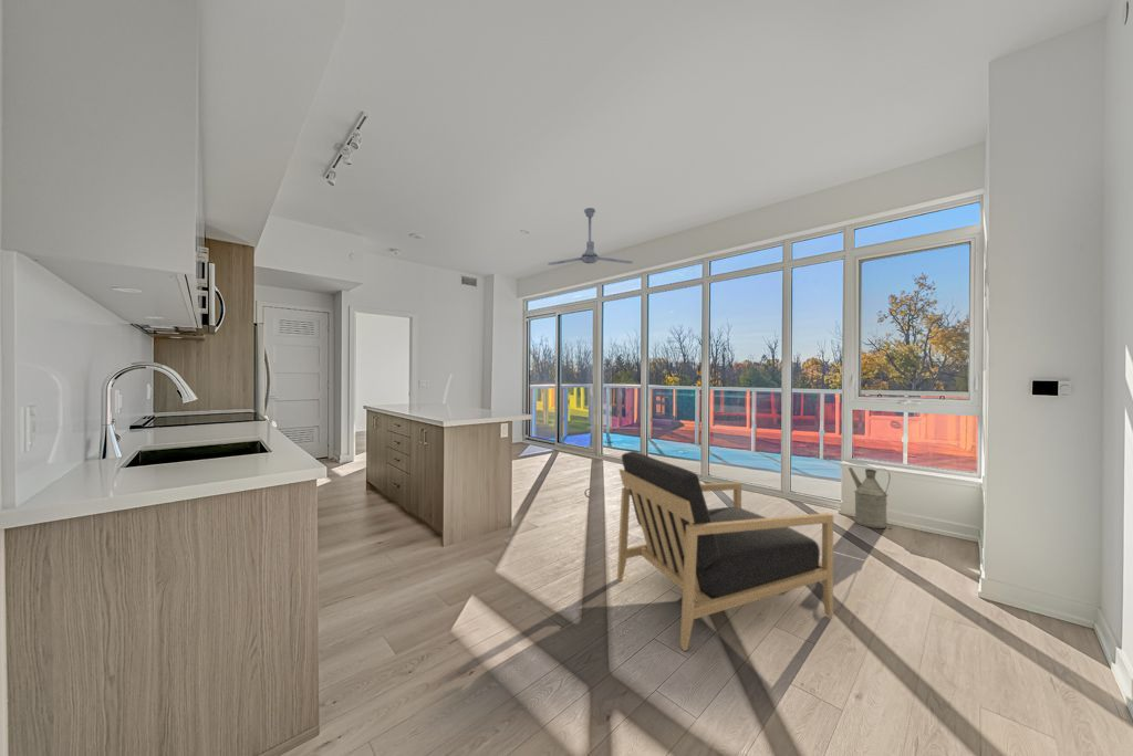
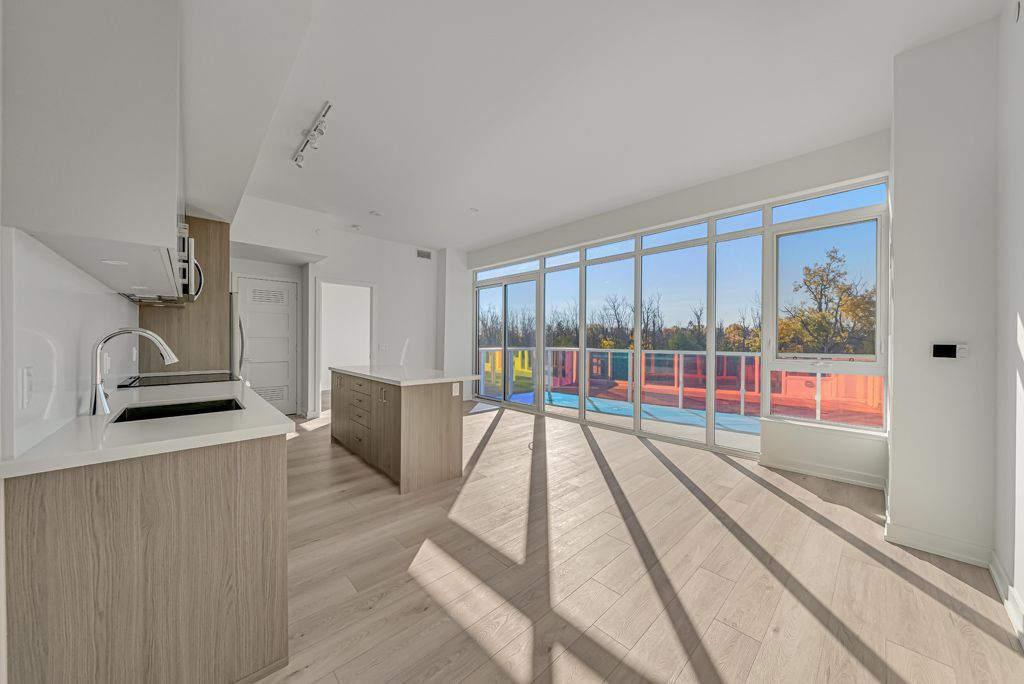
- ceiling fan [547,207,634,266]
- armchair [616,450,834,652]
- watering can [848,466,892,529]
